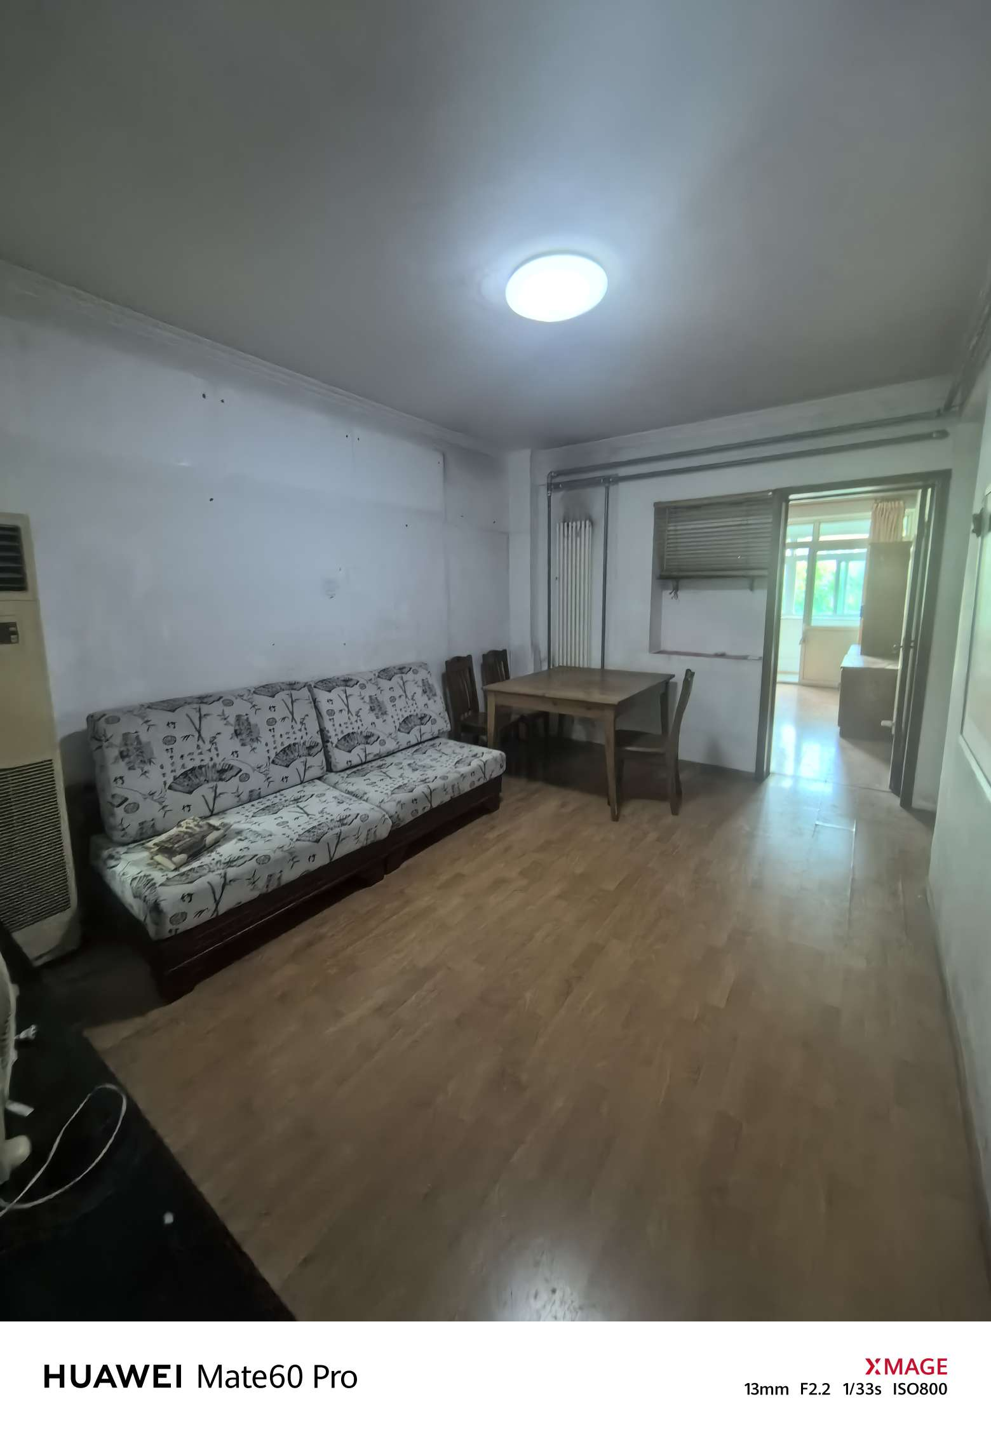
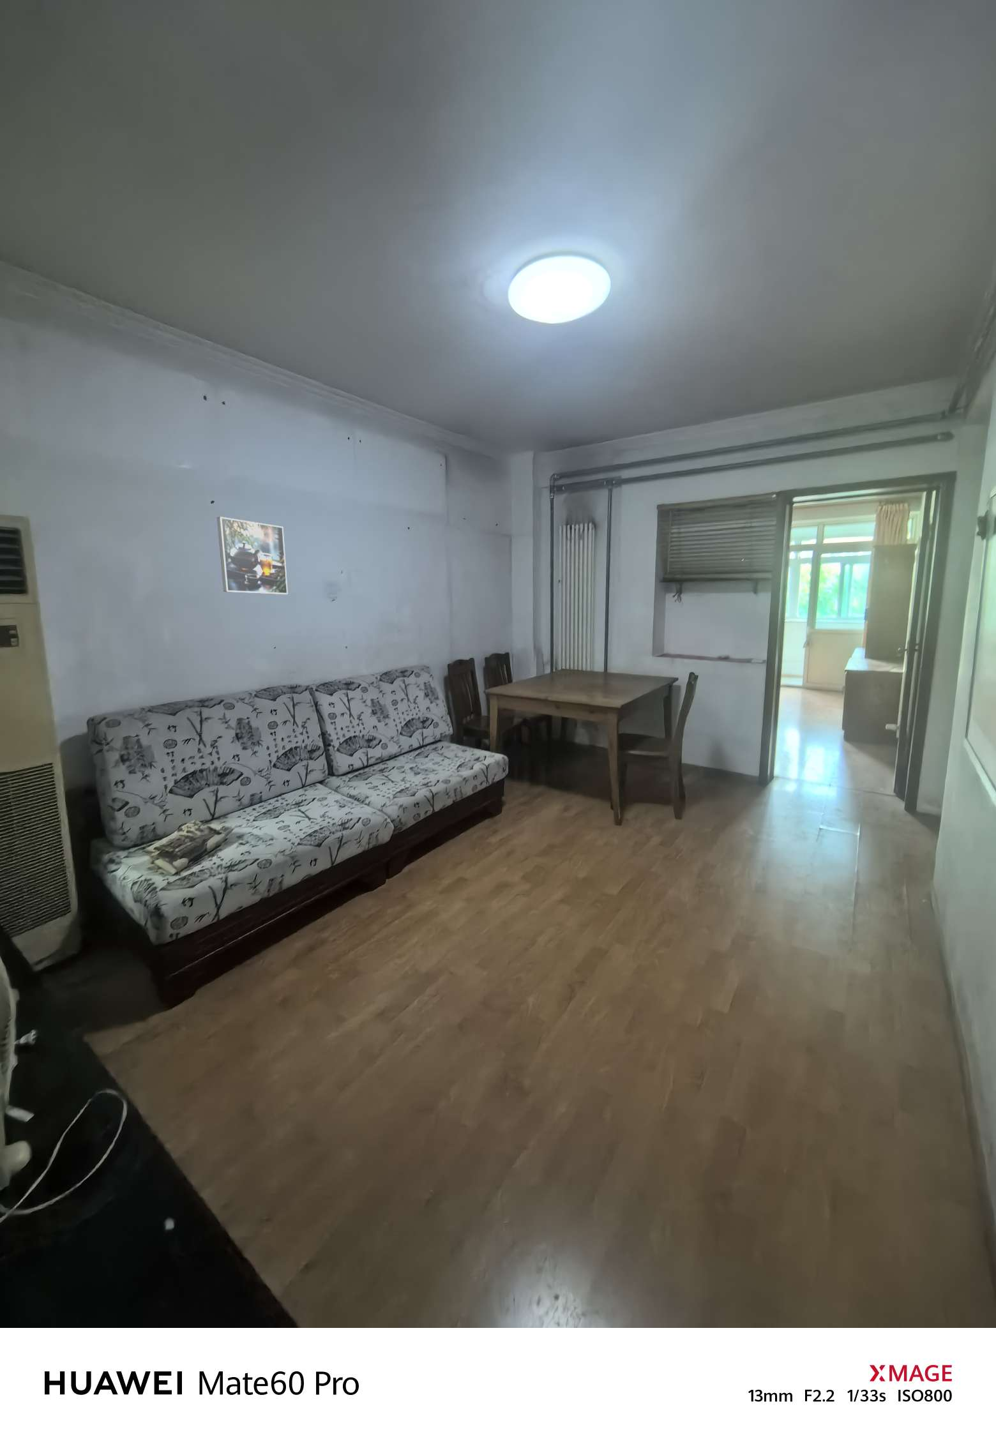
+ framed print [216,516,289,595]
